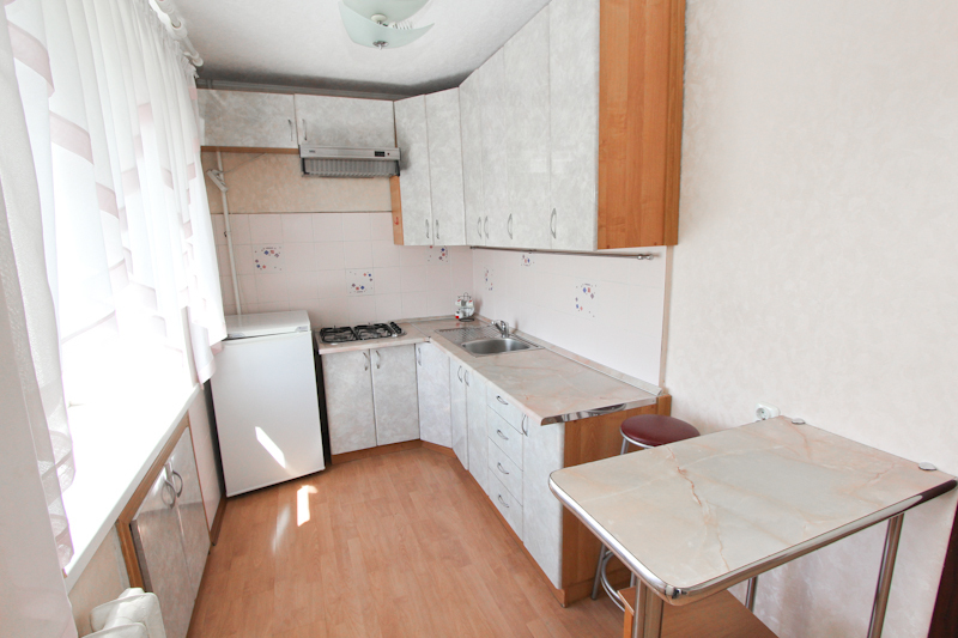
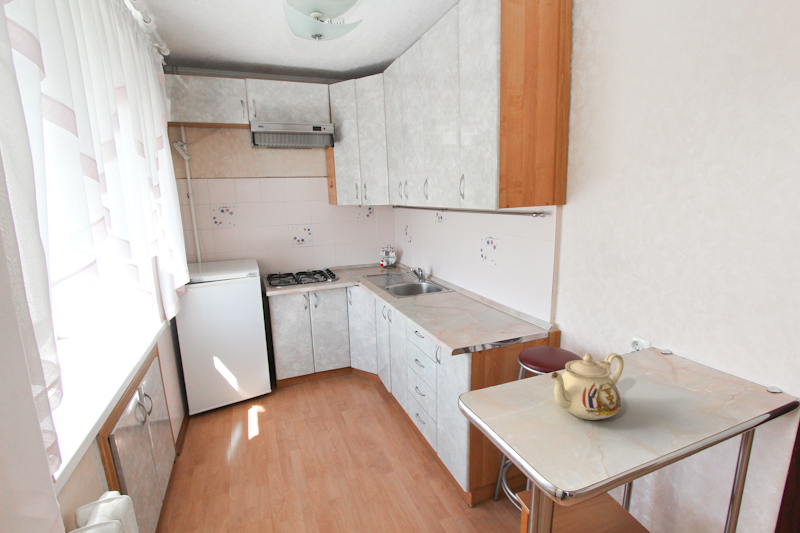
+ teapot [550,352,625,421]
